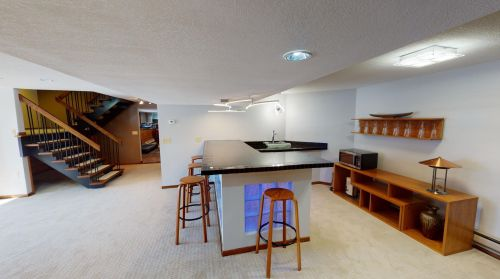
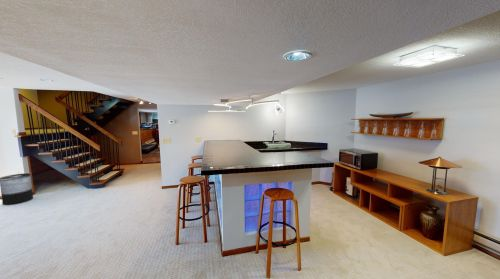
+ trash can [0,172,34,206]
